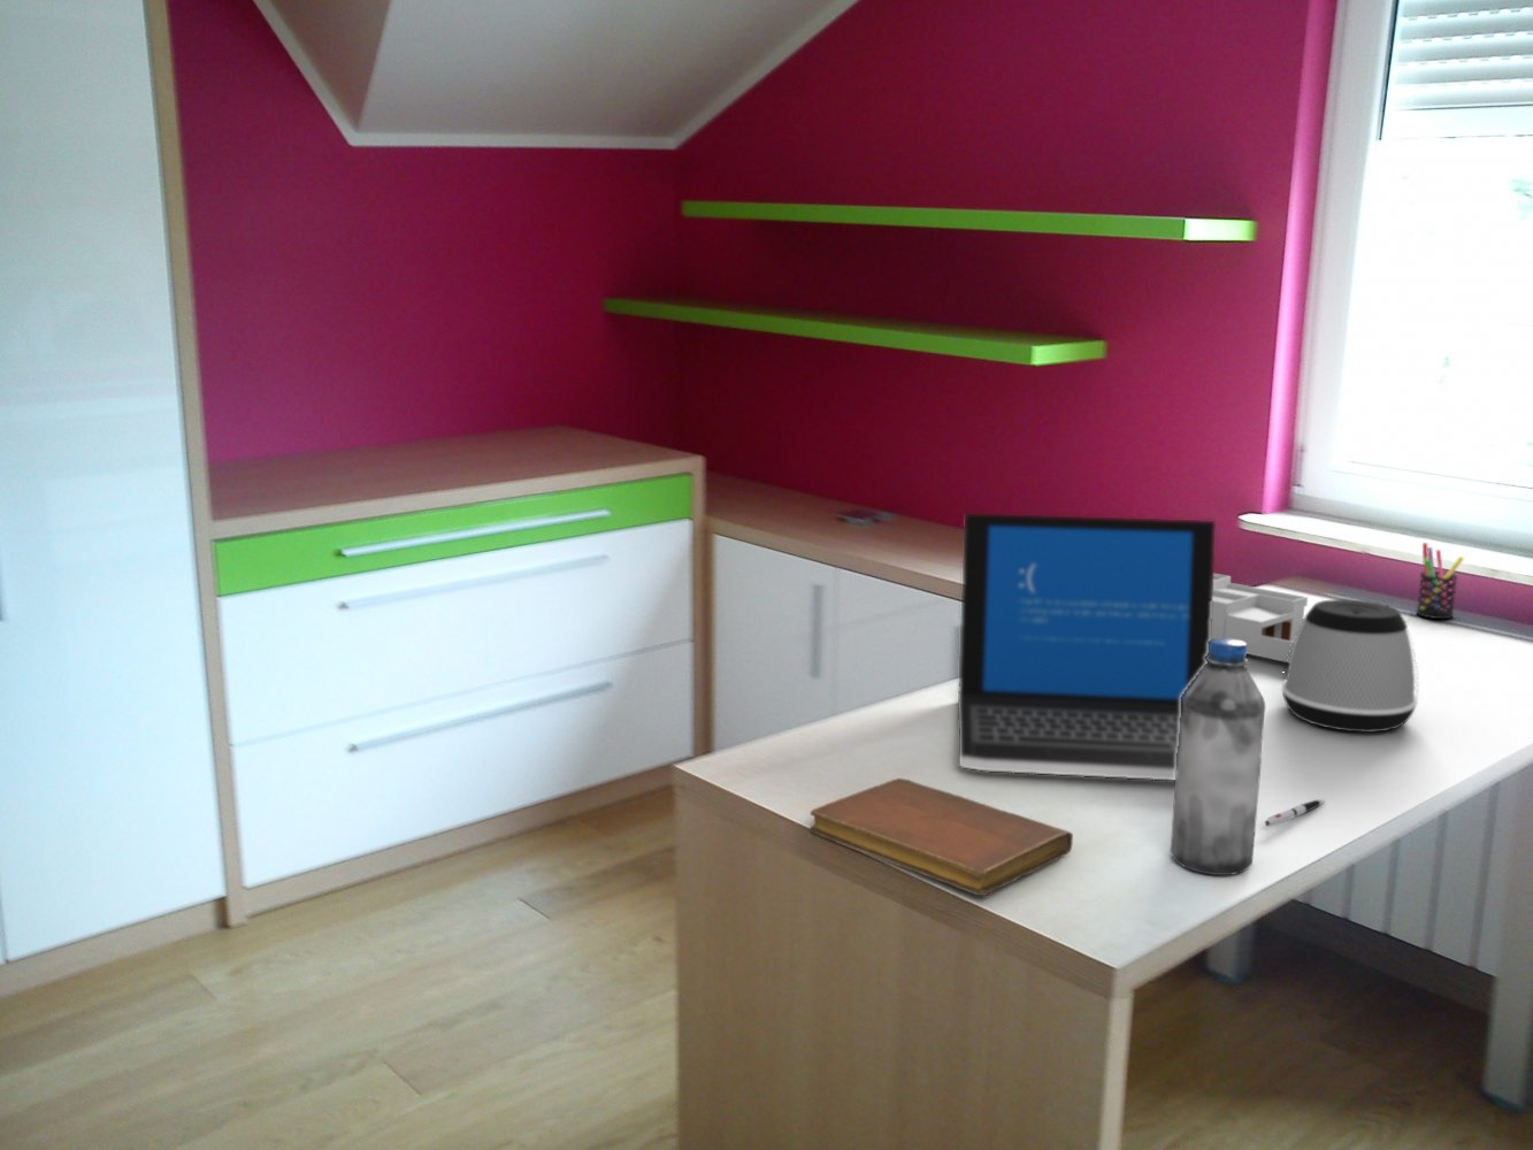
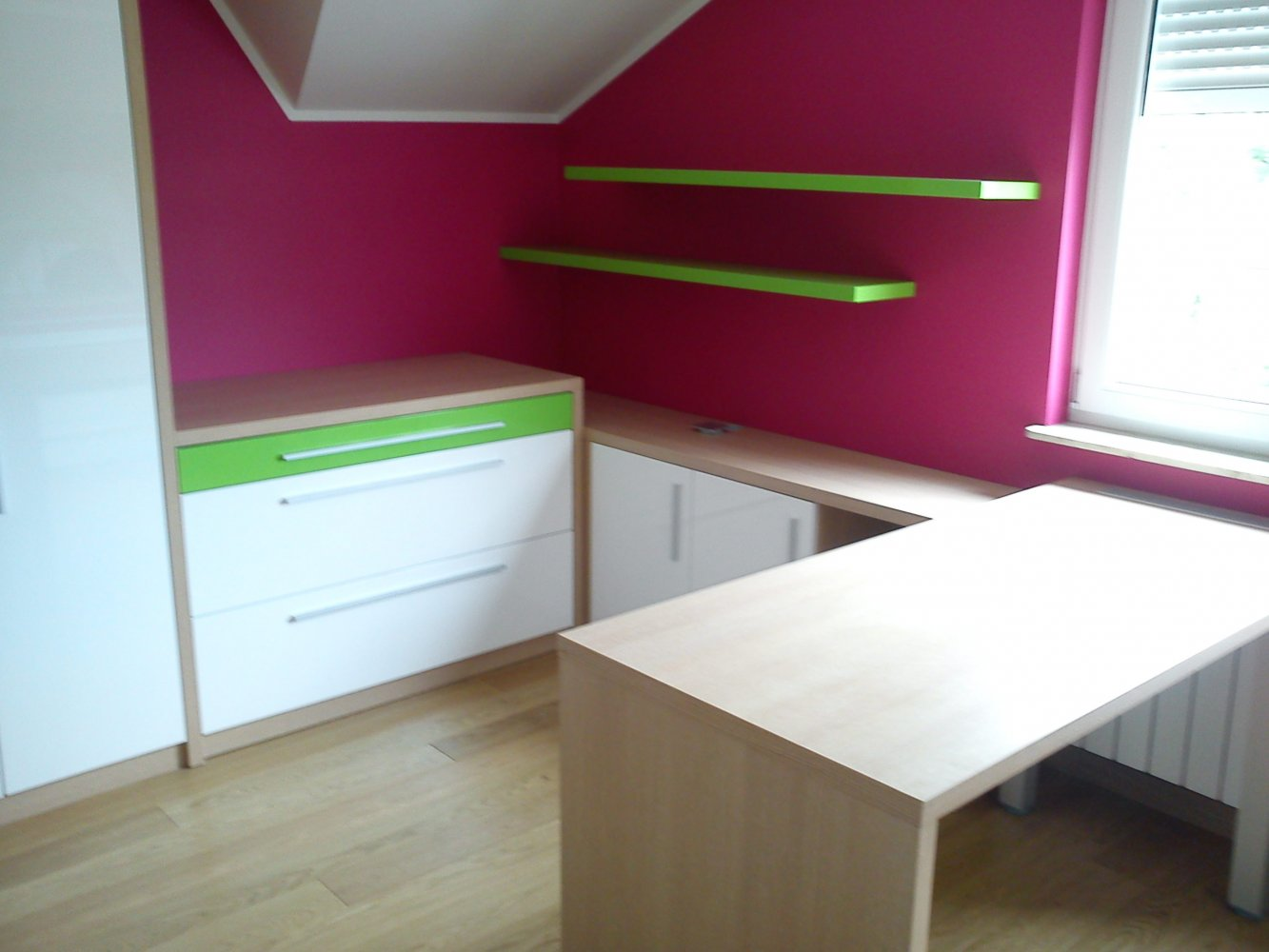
- water bottle [1169,638,1266,876]
- pen [1264,798,1326,826]
- laptop [957,512,1216,782]
- speaker [1281,598,1421,733]
- pen holder [1415,541,1465,620]
- notebook [809,778,1074,898]
- desk organizer [1210,573,1308,663]
